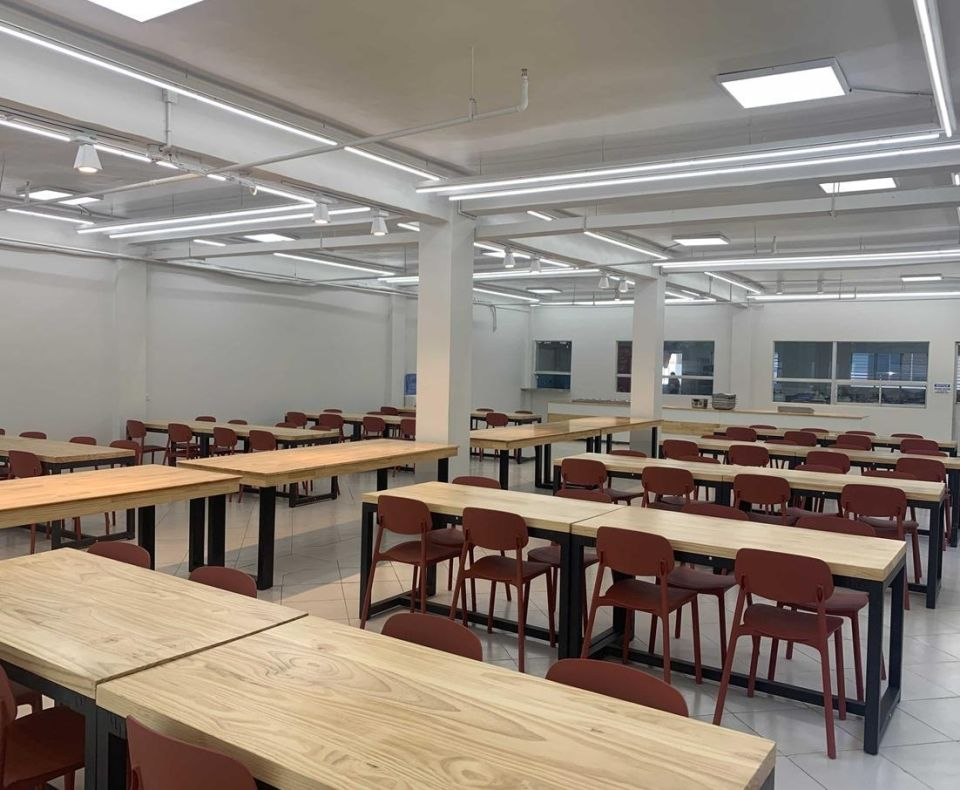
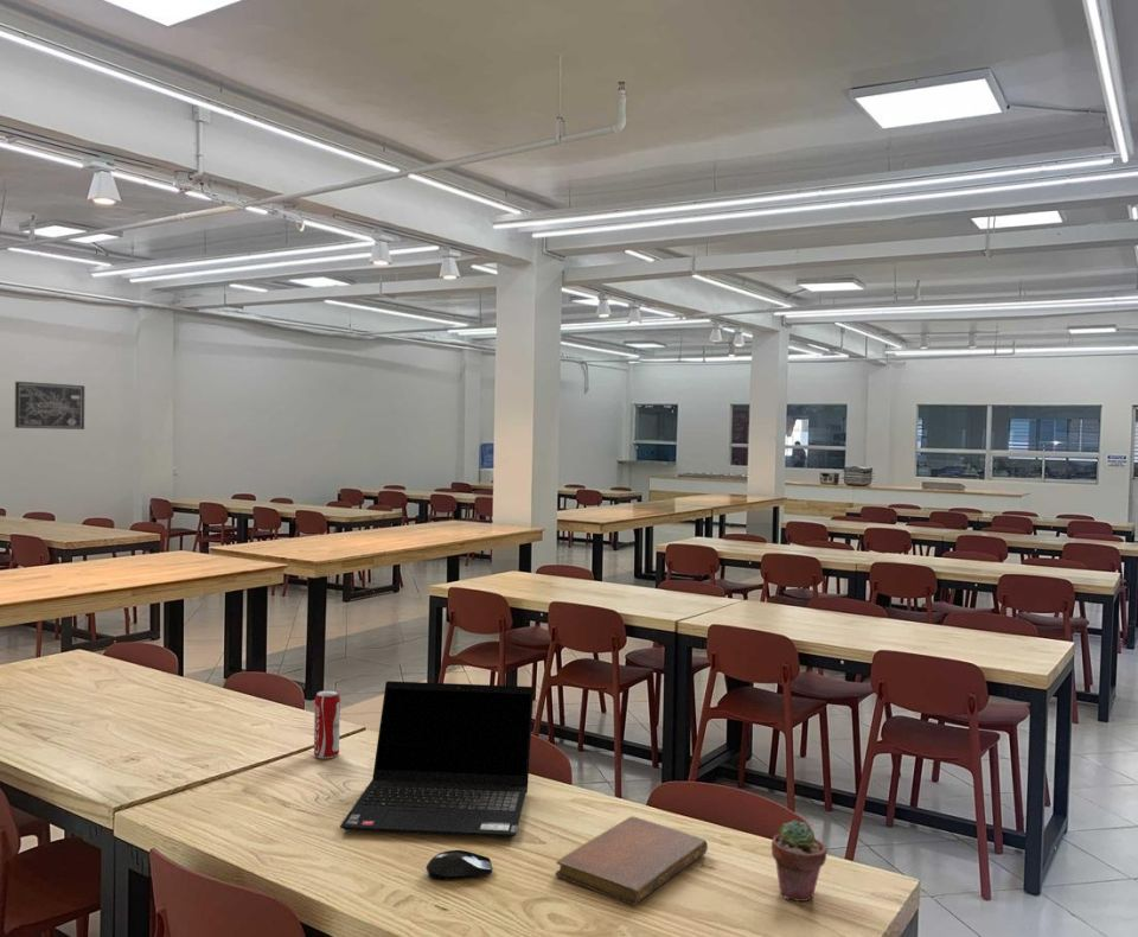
+ notebook [555,815,709,906]
+ wall art [14,381,85,431]
+ computer mouse [426,849,493,881]
+ laptop computer [339,680,535,839]
+ potted succulent [771,818,829,903]
+ beverage can [313,689,341,760]
